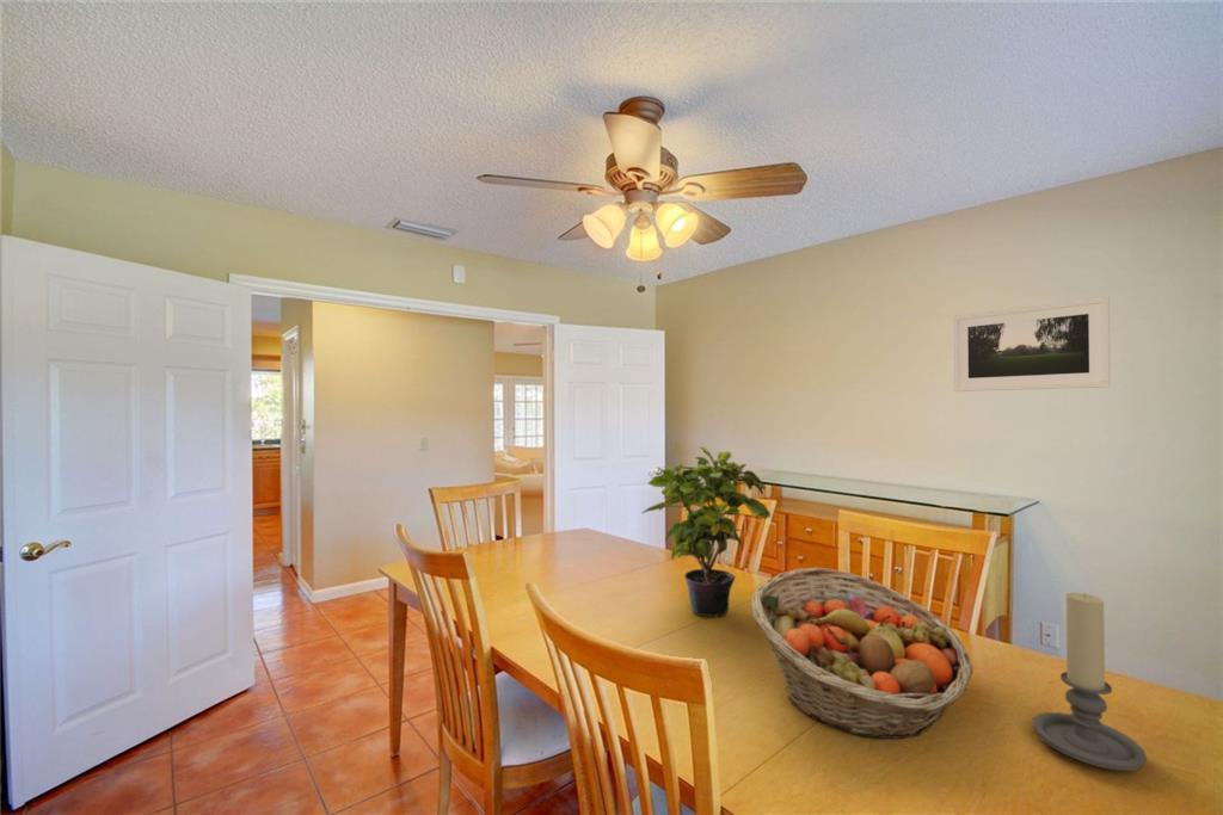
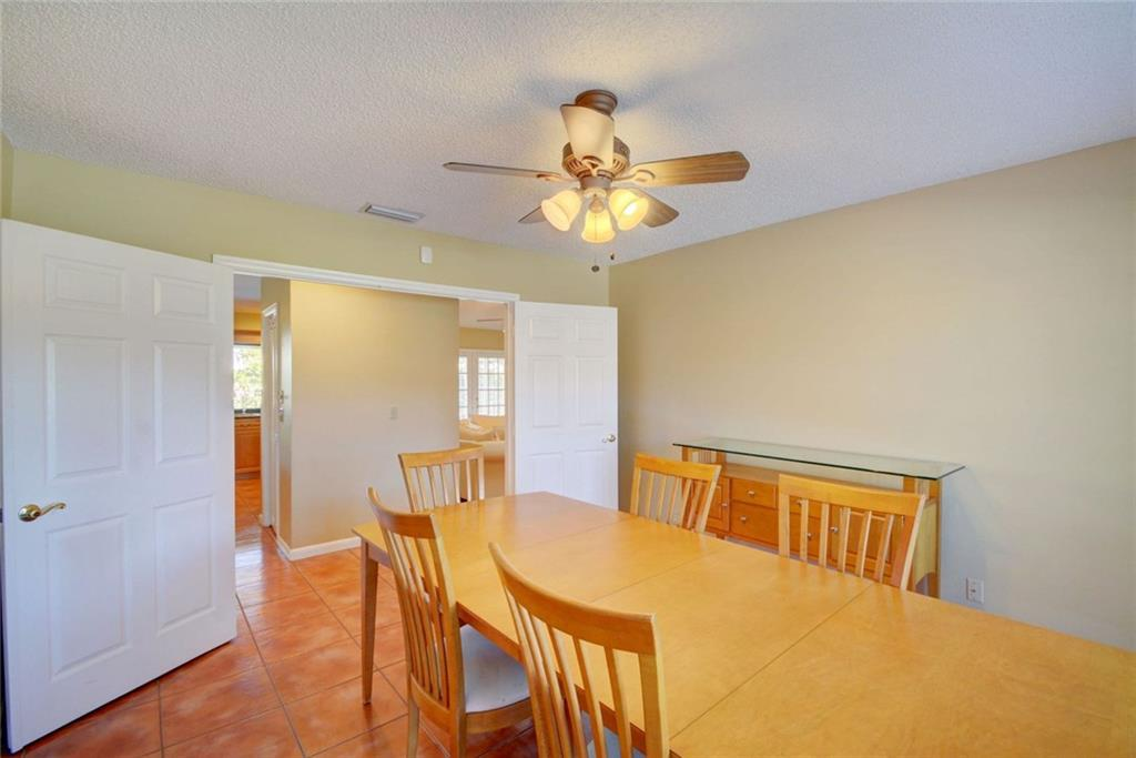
- potted plant [640,445,772,617]
- candle holder [1032,592,1148,772]
- fruit basket [750,567,973,740]
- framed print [952,296,1112,393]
